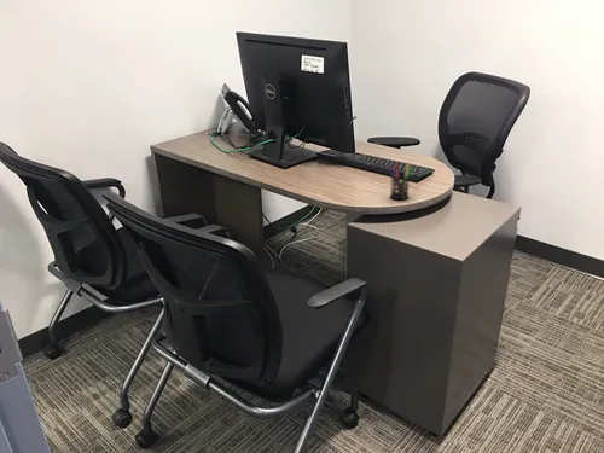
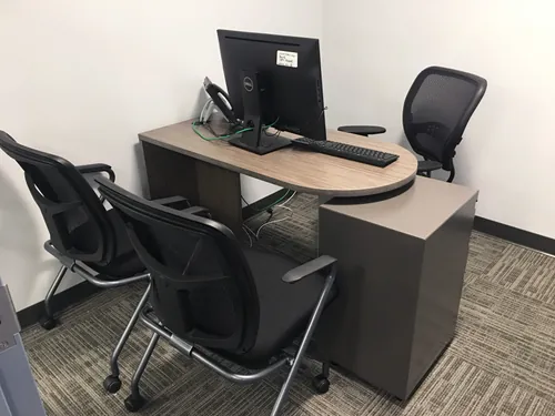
- pen holder [387,161,414,201]
